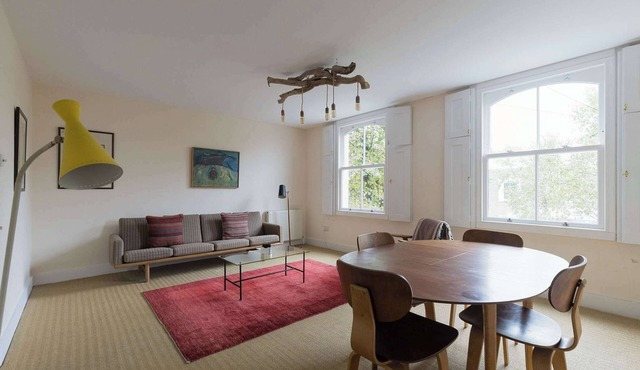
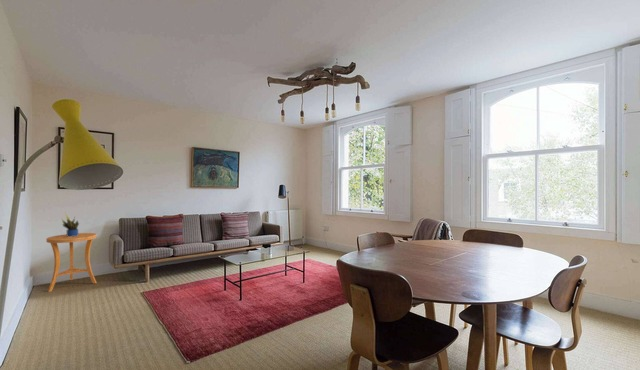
+ potted plant [61,212,80,237]
+ side table [45,232,98,293]
